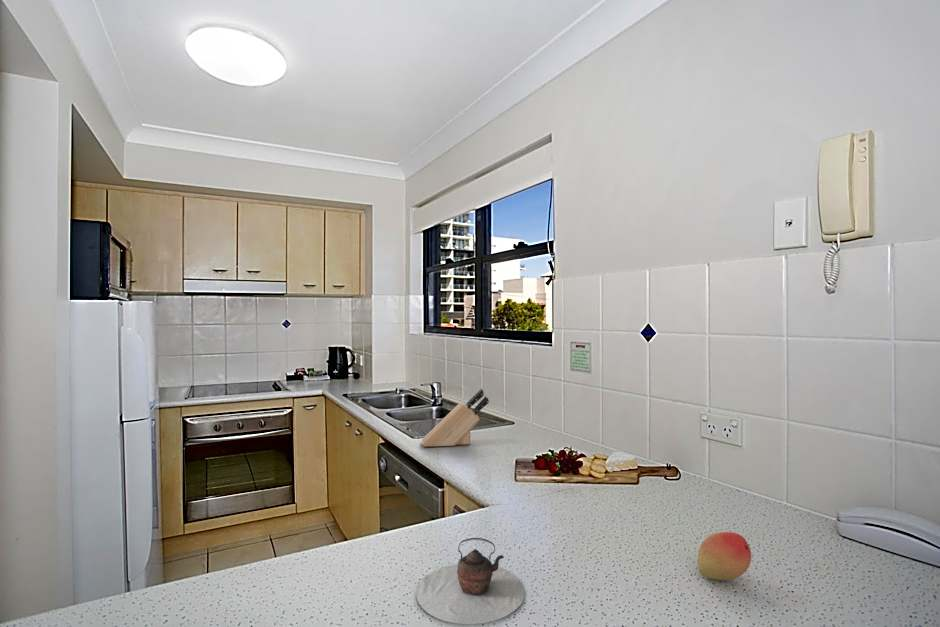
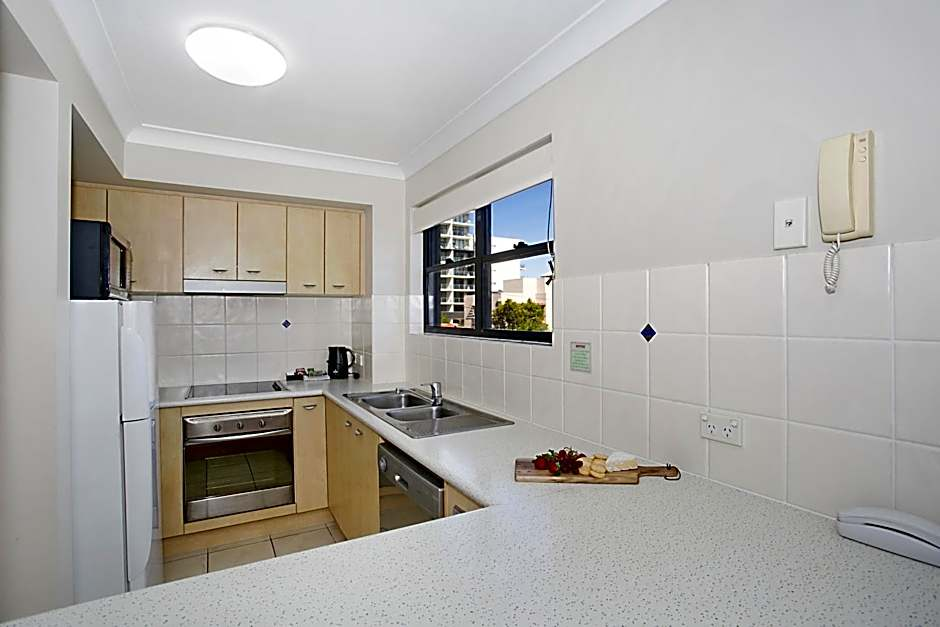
- teapot [415,537,526,625]
- knife block [421,388,490,448]
- fruit [697,531,752,581]
